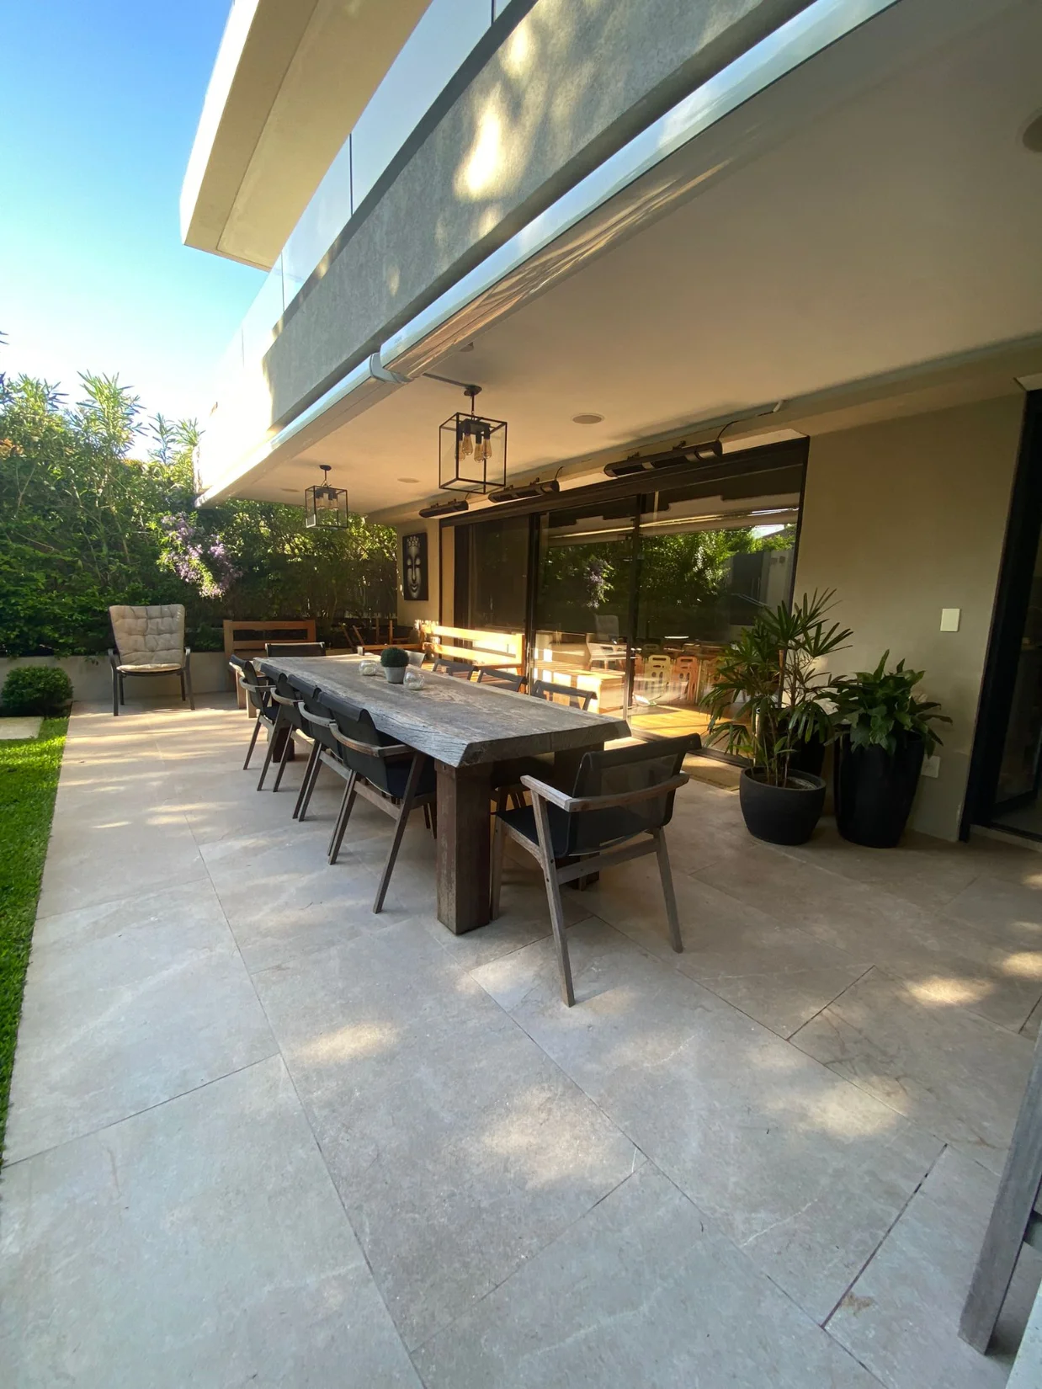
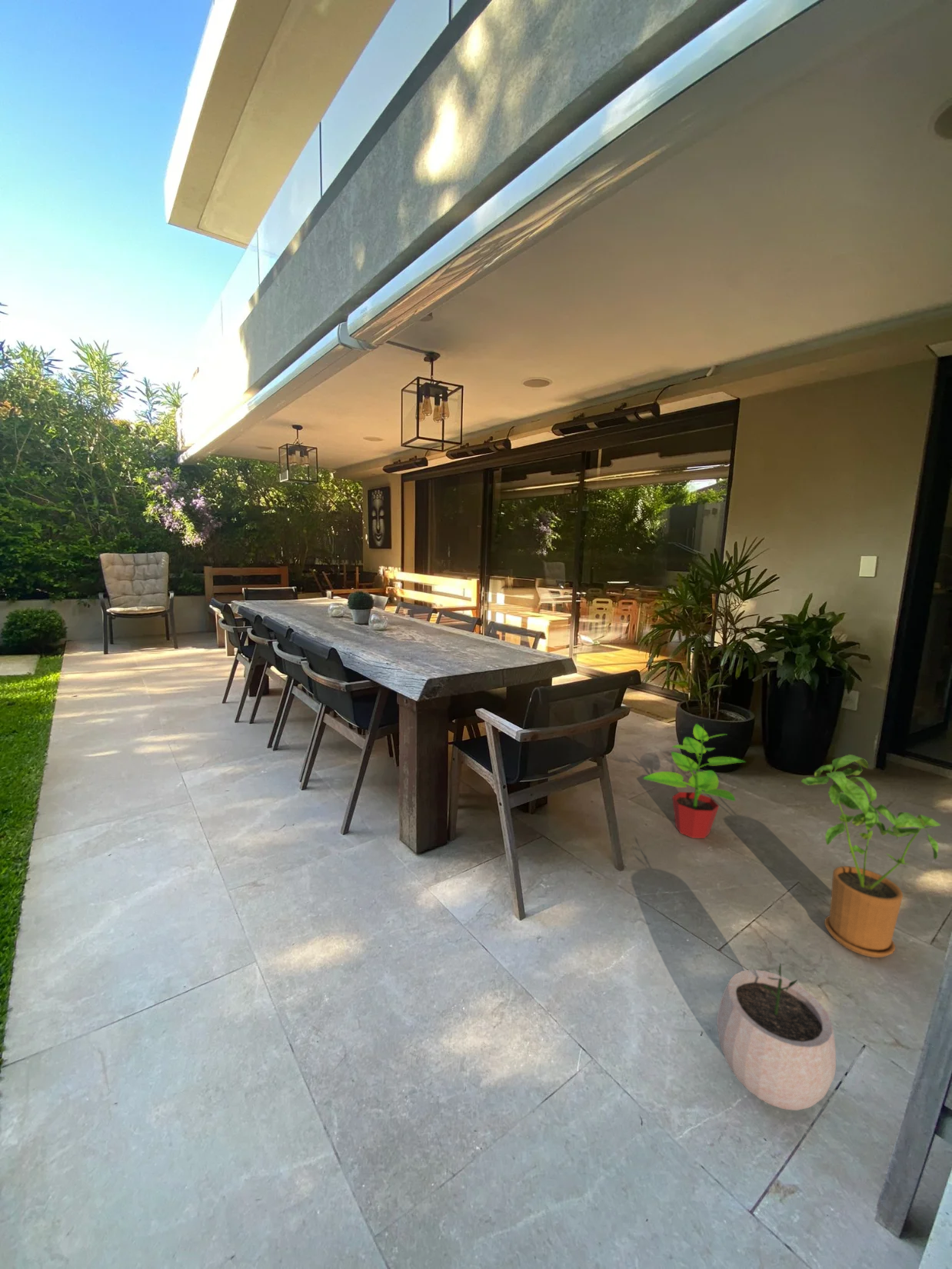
+ plant pot [716,962,837,1111]
+ house plant [801,754,942,958]
+ potted plant [642,723,747,839]
